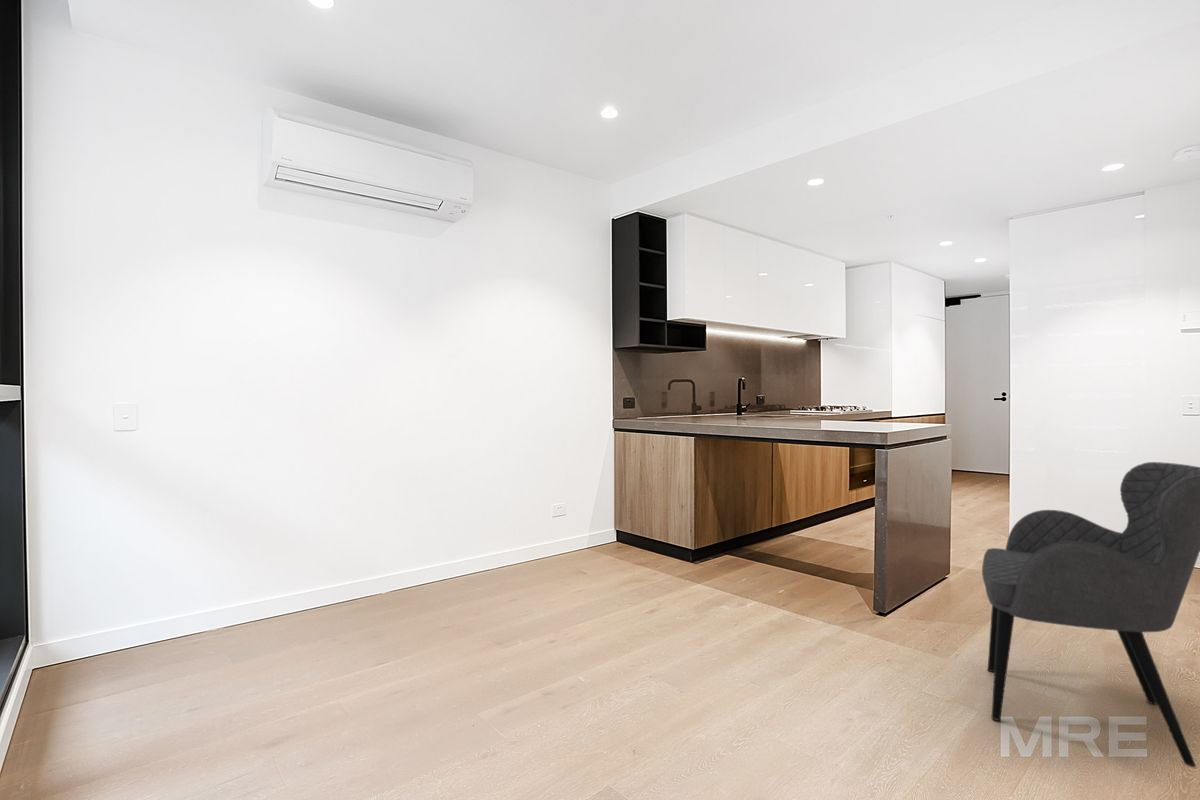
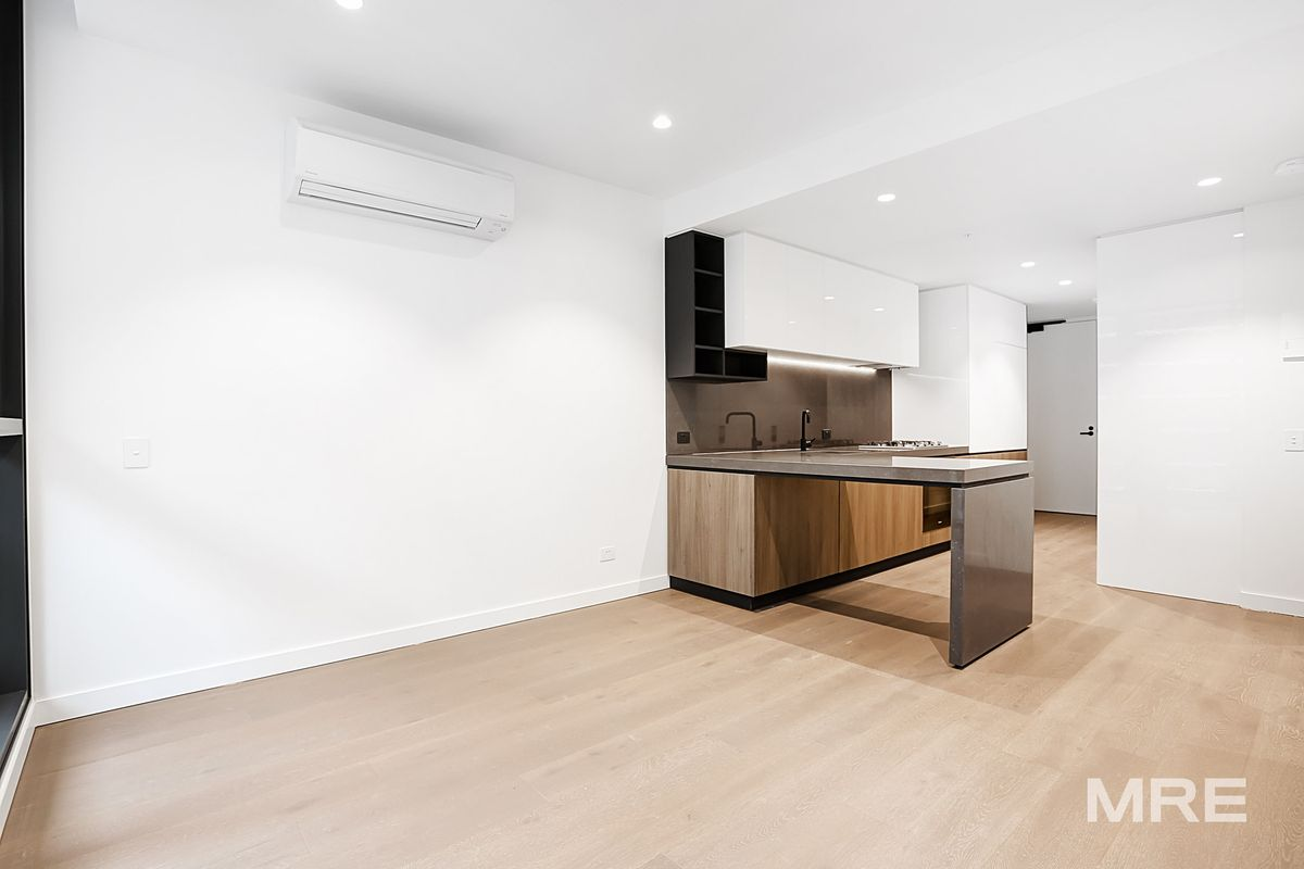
- armchair [981,461,1200,768]
